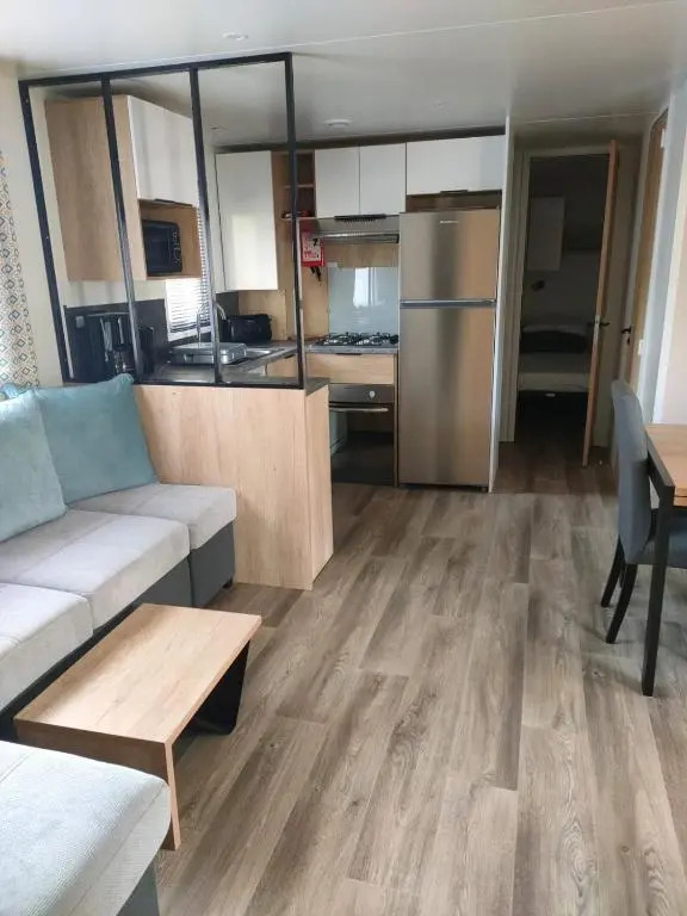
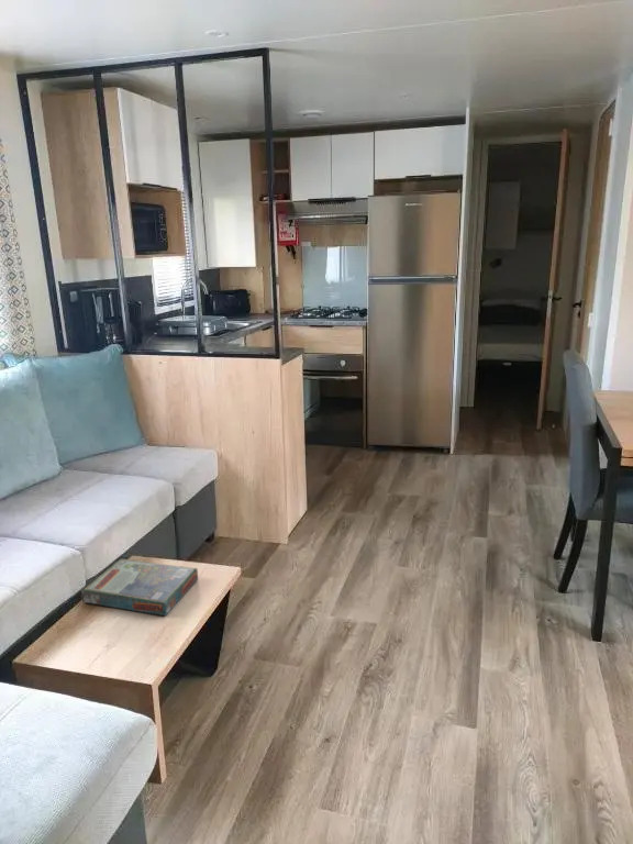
+ board game [80,557,199,617]
